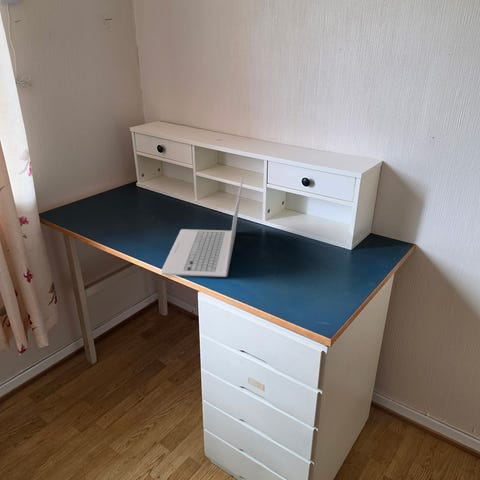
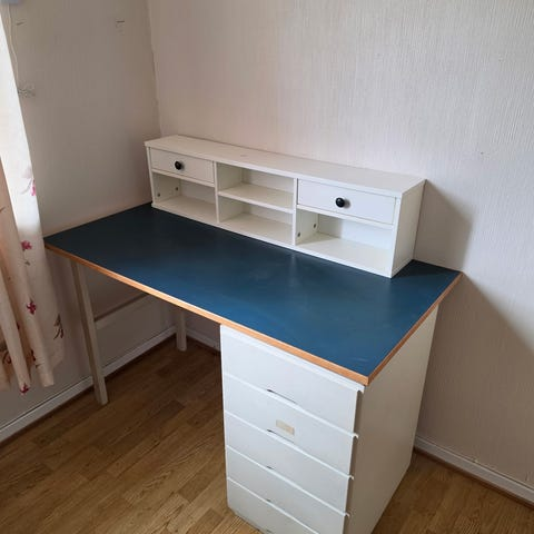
- laptop [160,178,244,278]
